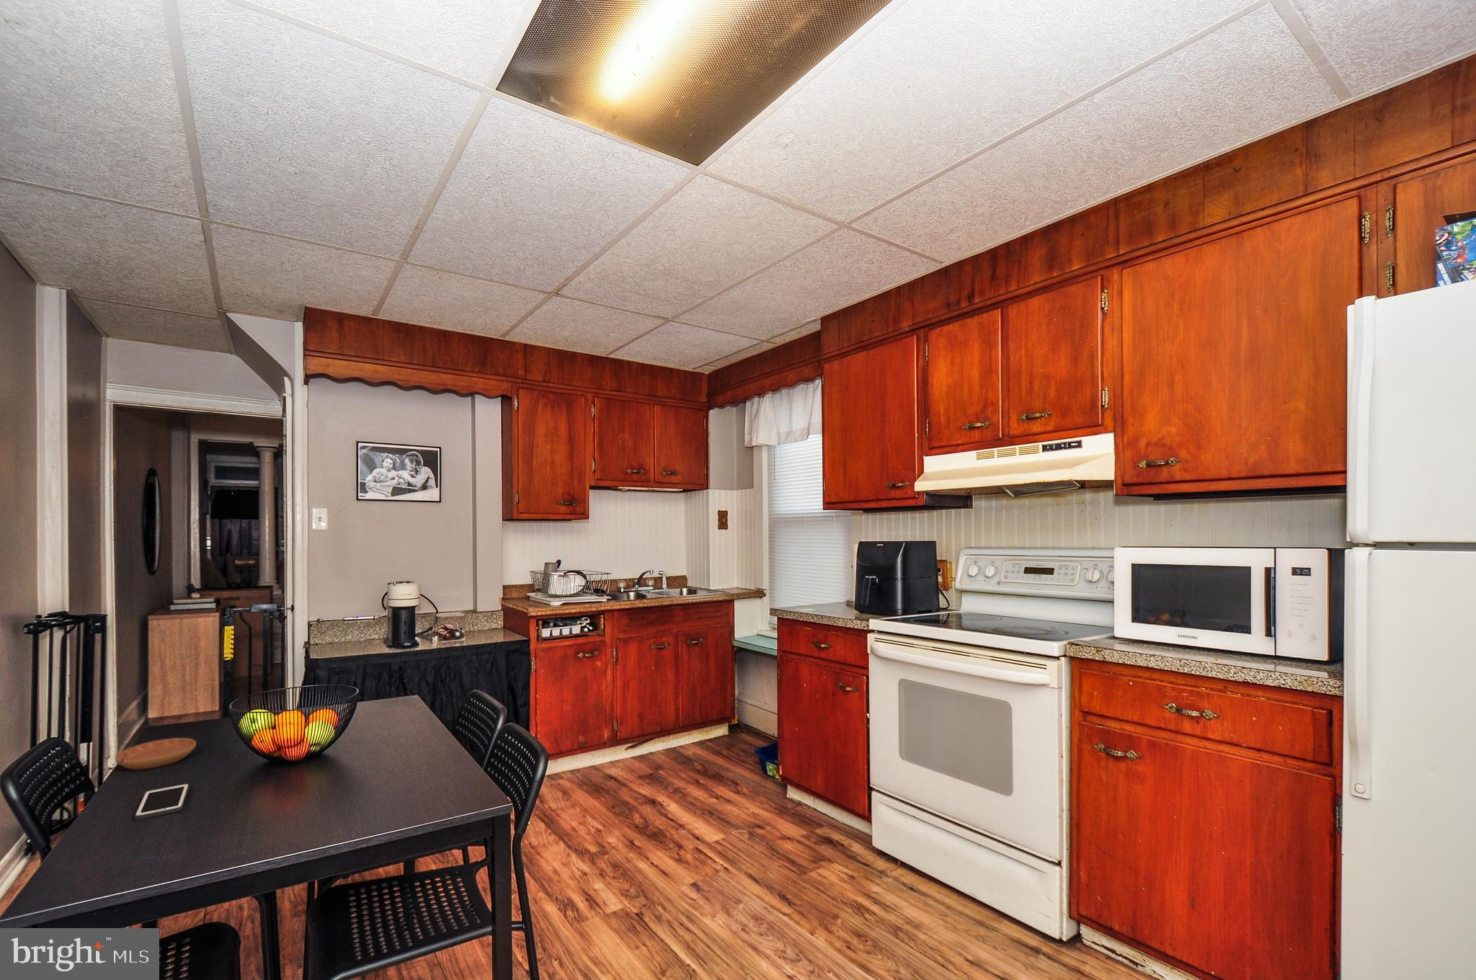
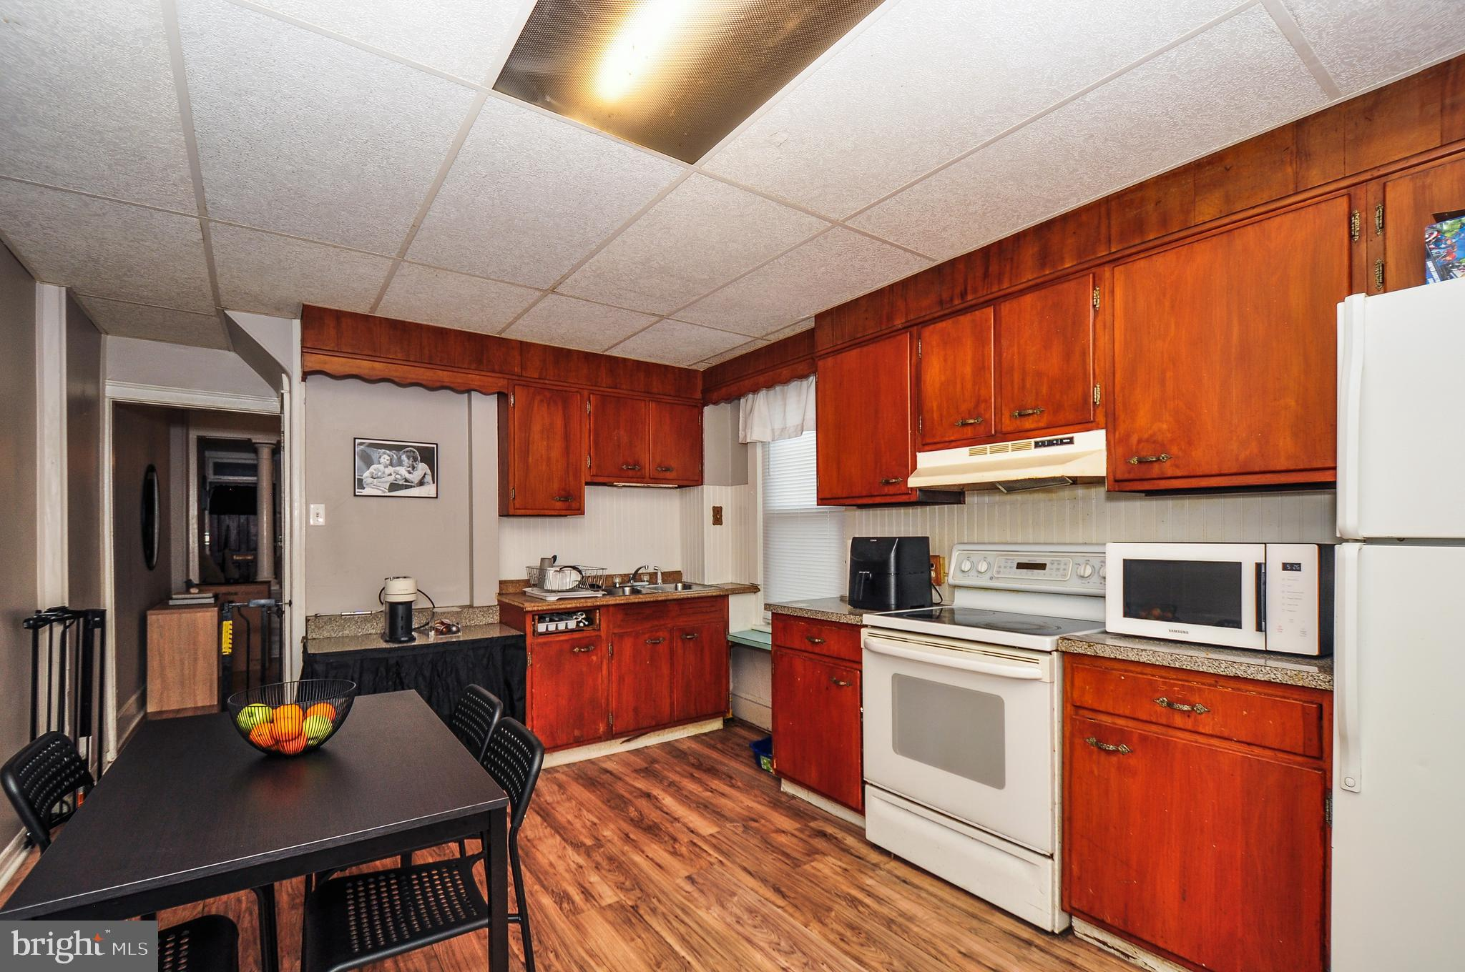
- cell phone [134,782,189,820]
- saucer [114,737,197,770]
